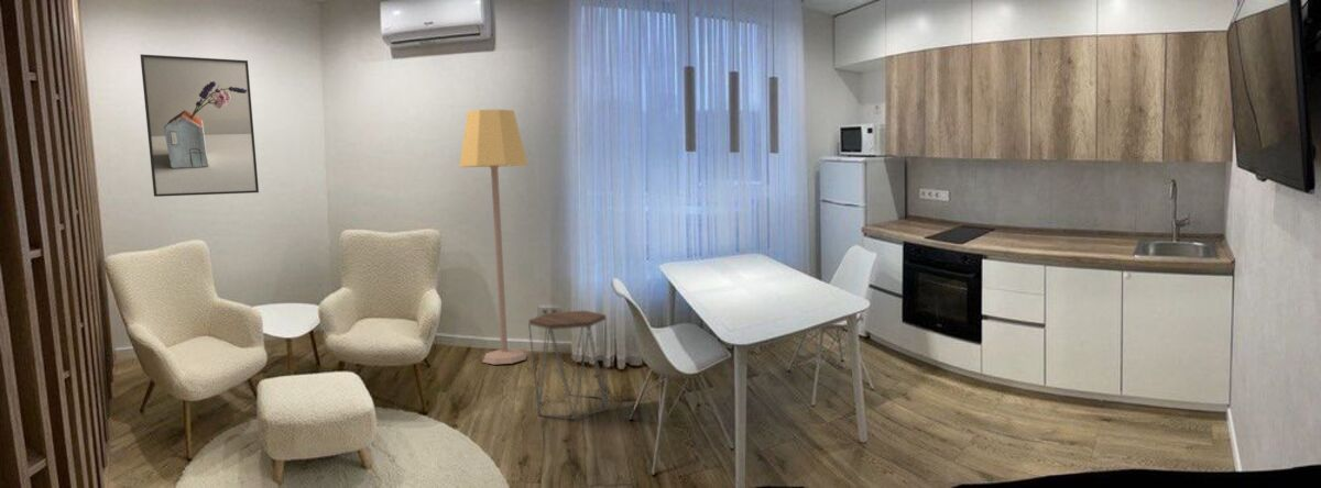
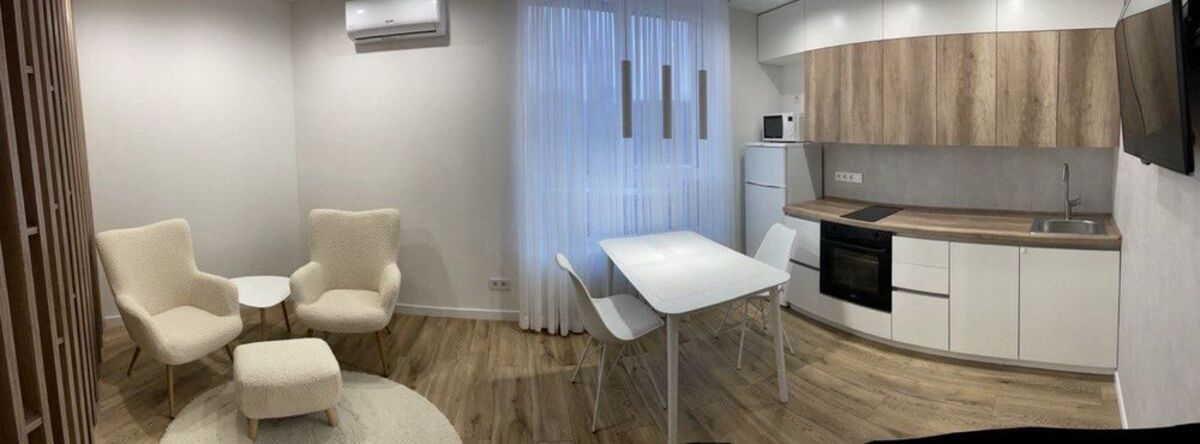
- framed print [139,53,260,198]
- side table [527,310,609,420]
- lamp [458,109,528,366]
